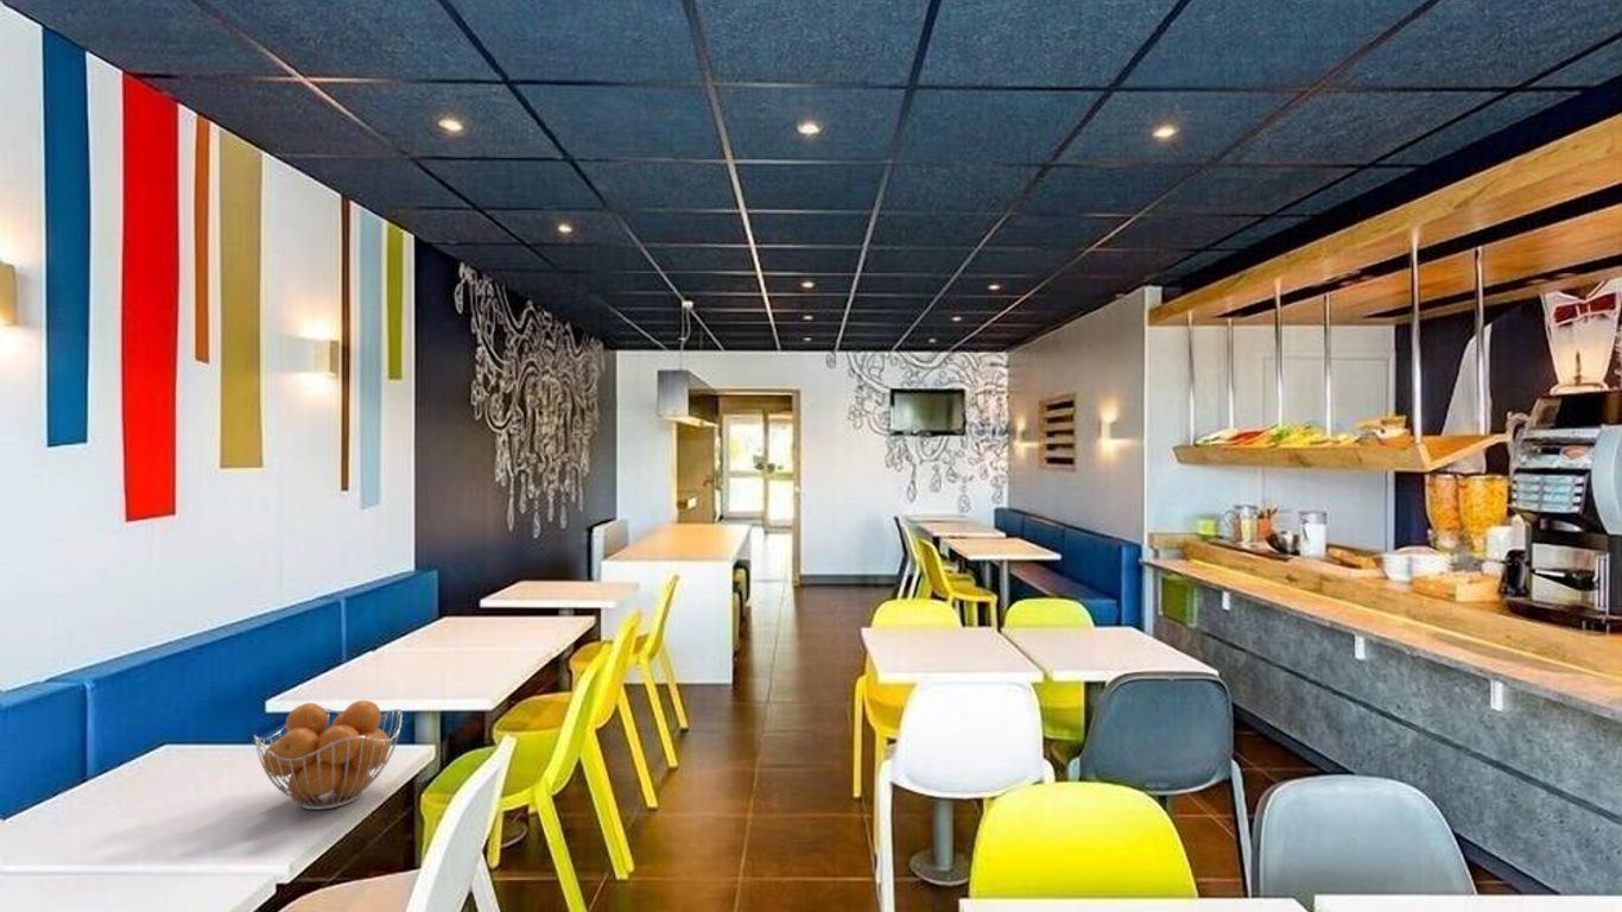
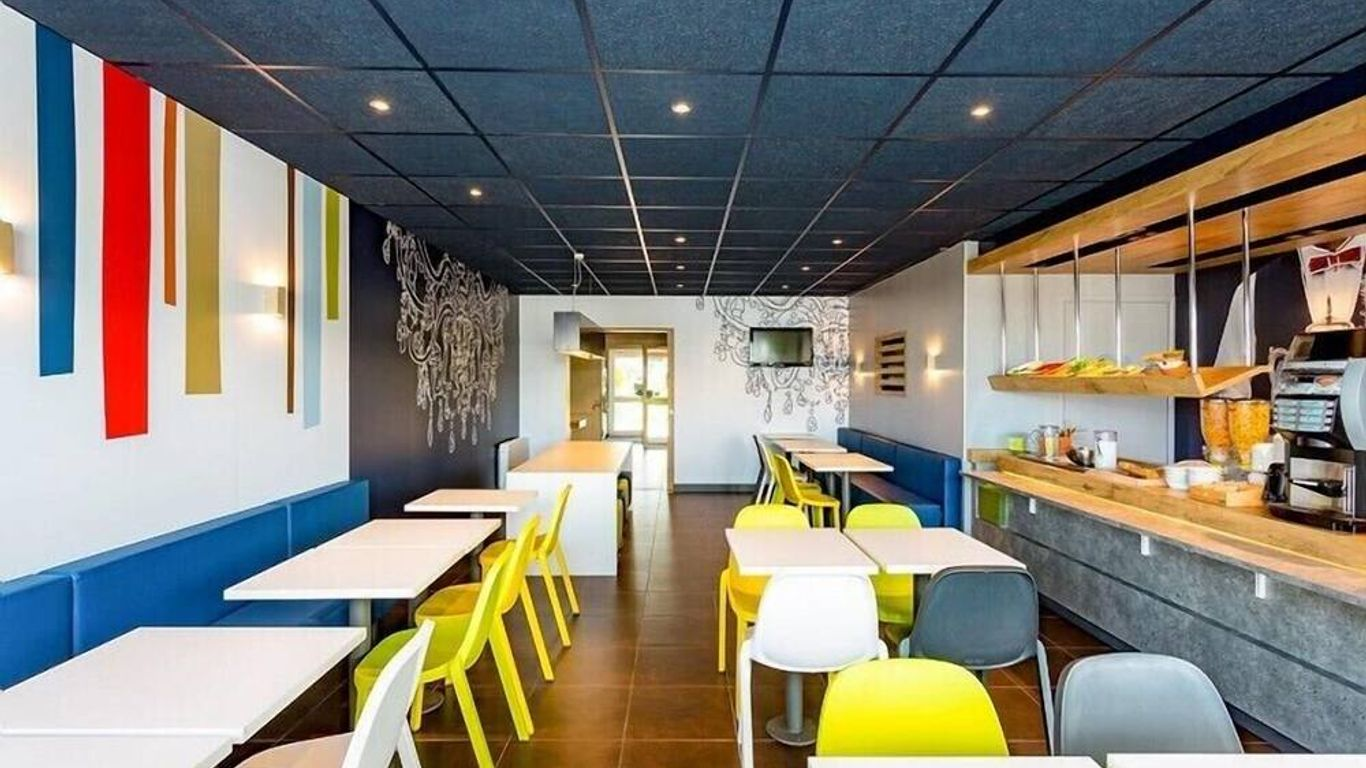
- fruit basket [253,699,404,811]
